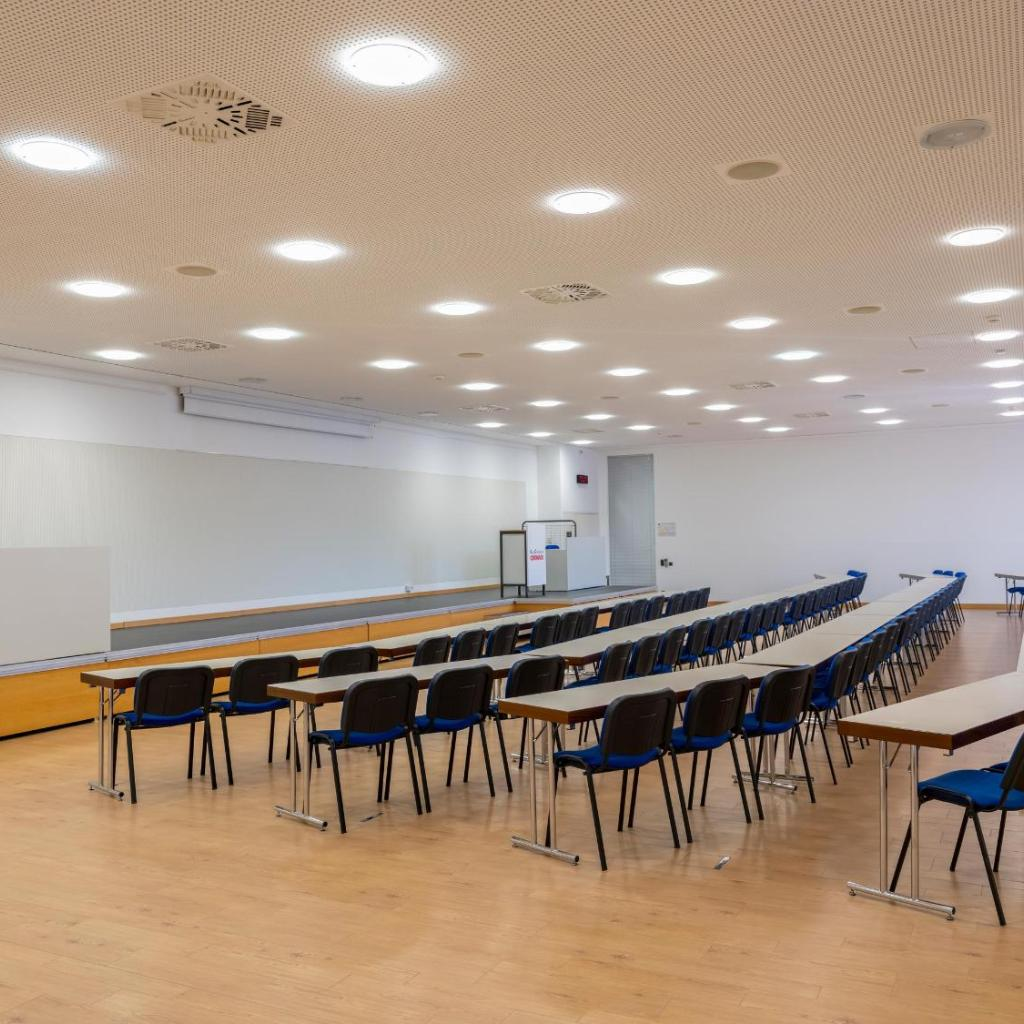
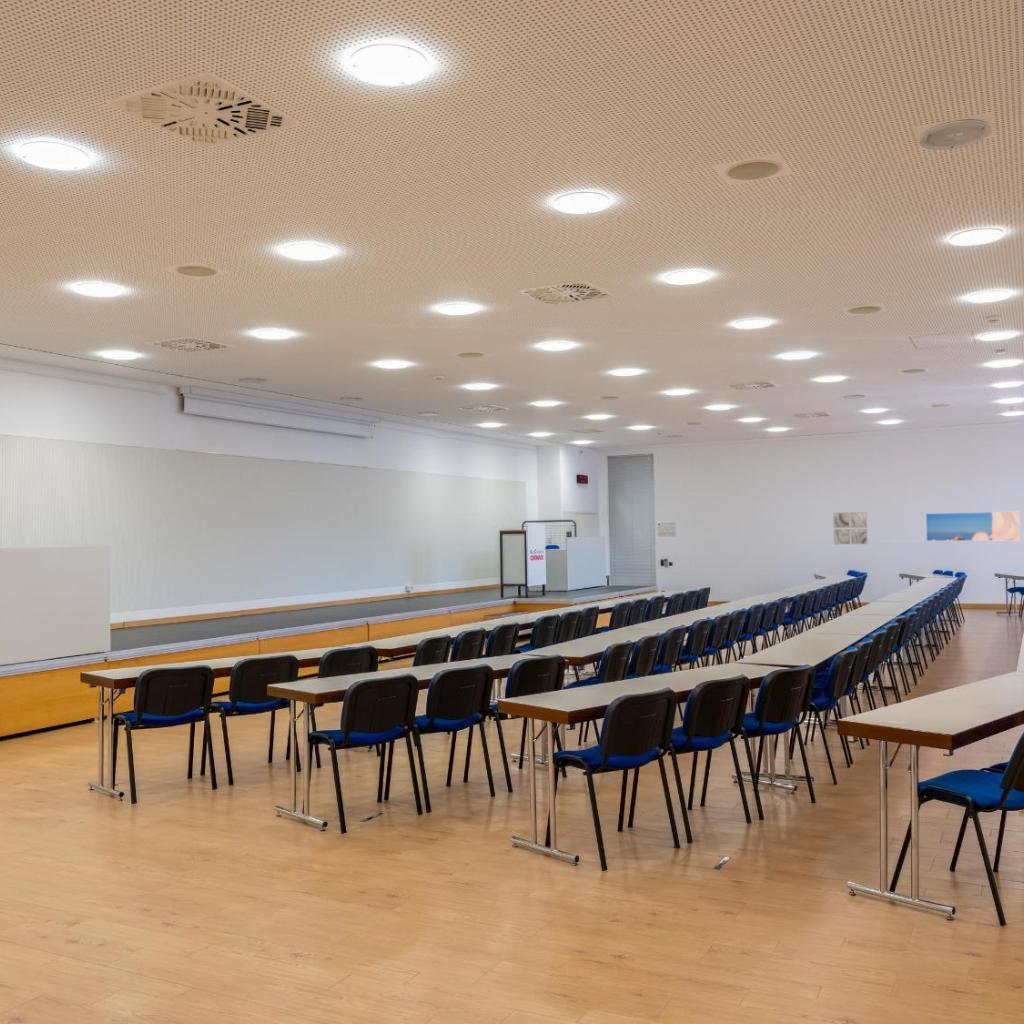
+ wall art [832,511,869,545]
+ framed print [925,511,1021,542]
